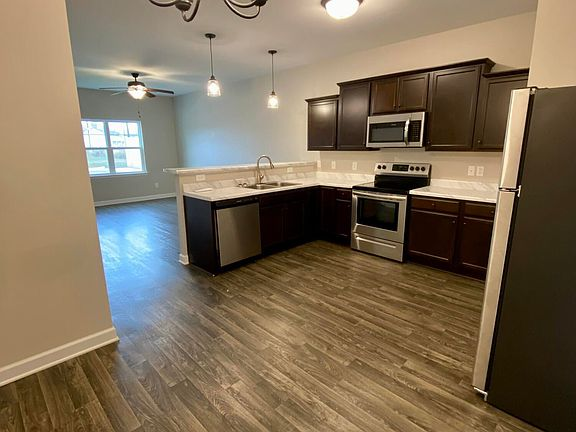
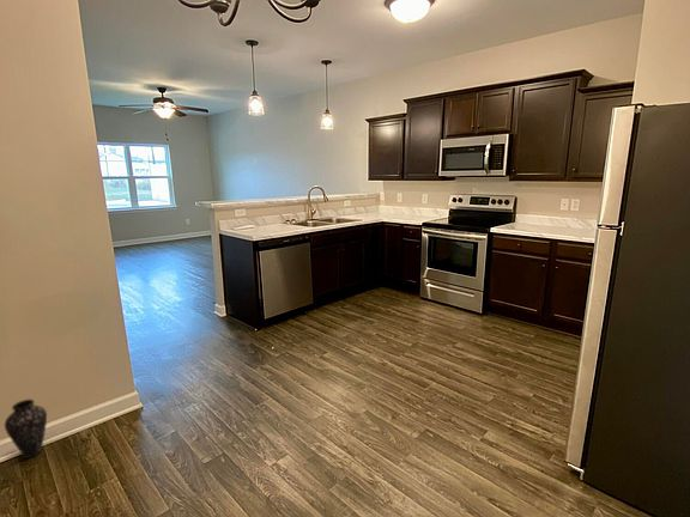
+ vase [4,399,48,460]
